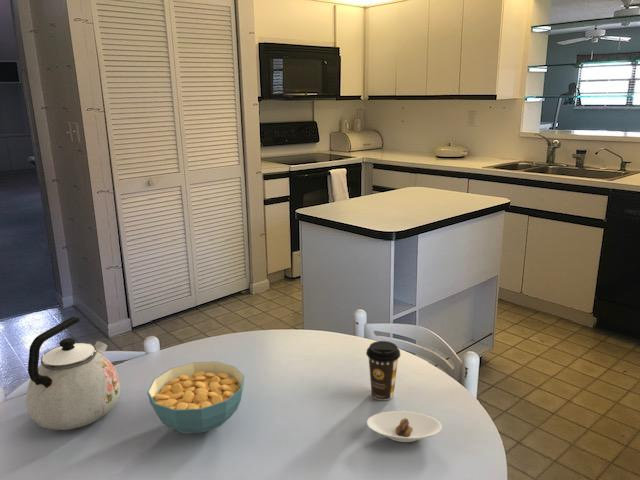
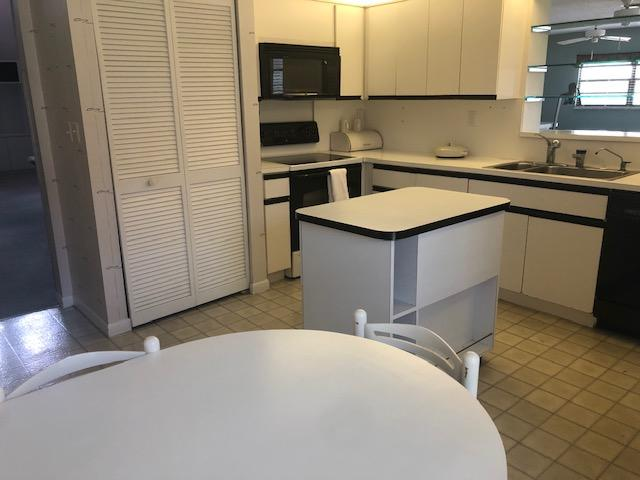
- coffee cup [365,340,401,401]
- cereal bowl [146,361,245,434]
- saucer [366,410,443,443]
- kettle [25,316,121,431]
